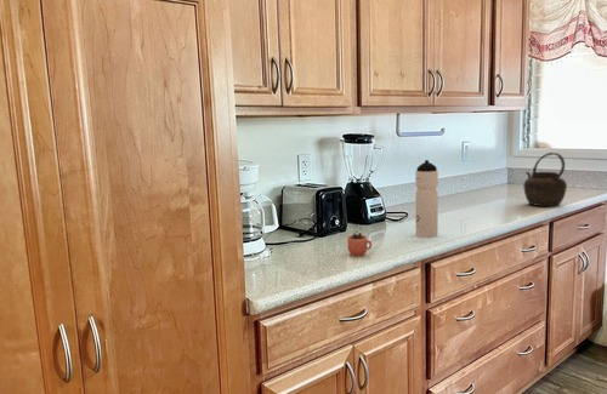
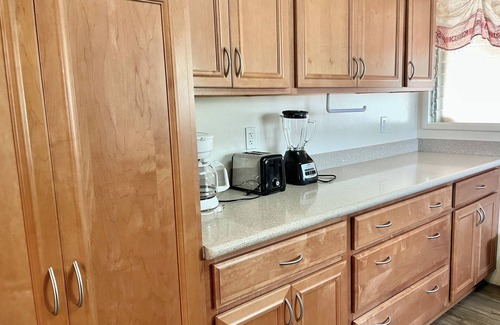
- cocoa [346,221,373,257]
- kettle [522,152,568,207]
- water bottle [414,159,439,239]
